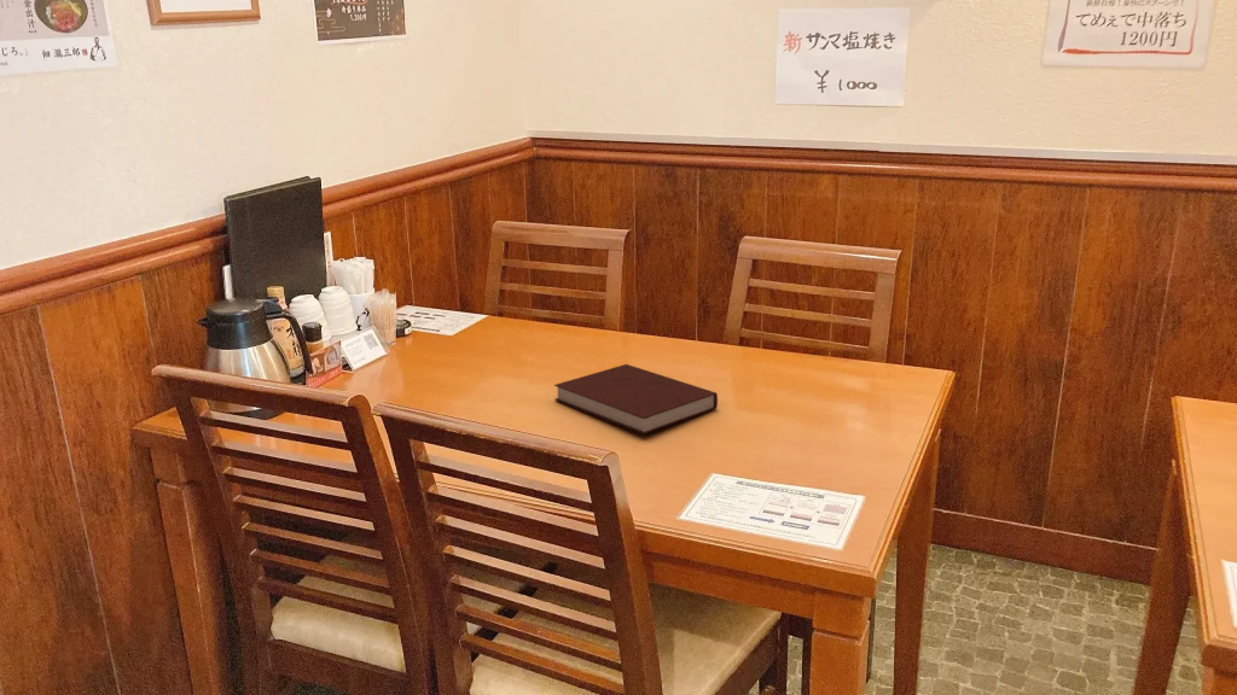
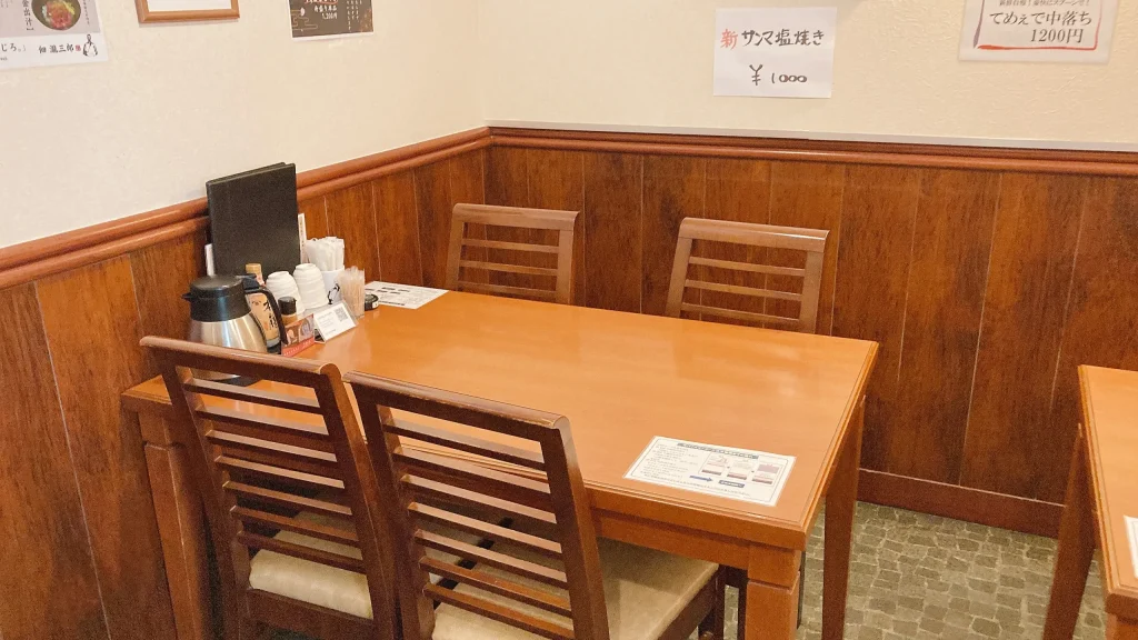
- notebook [553,363,719,436]
